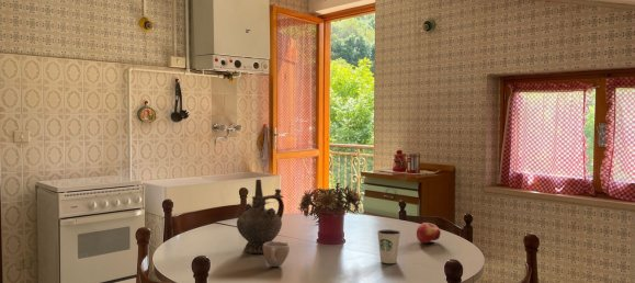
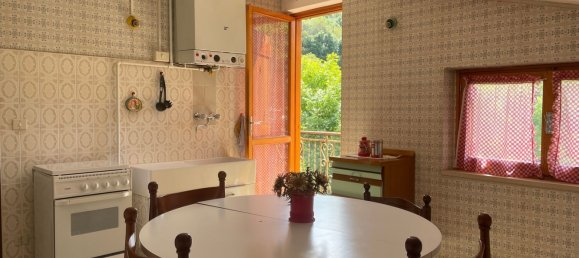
- dixie cup [376,228,402,264]
- fruit [416,222,442,245]
- ceremonial vessel [236,179,285,254]
- cup [263,240,291,268]
